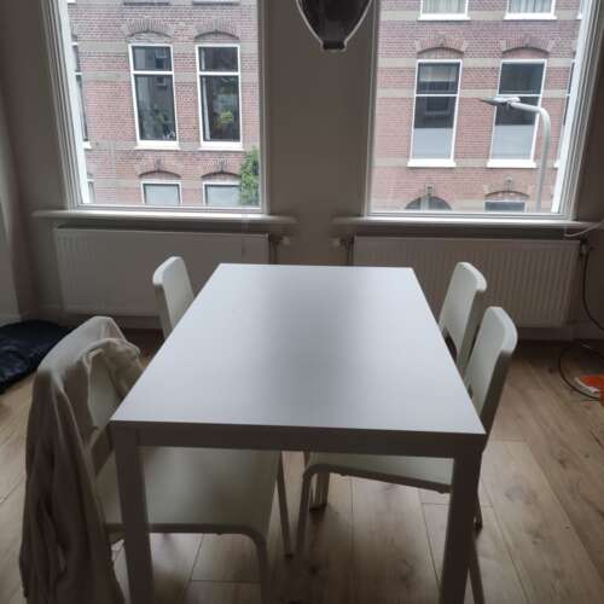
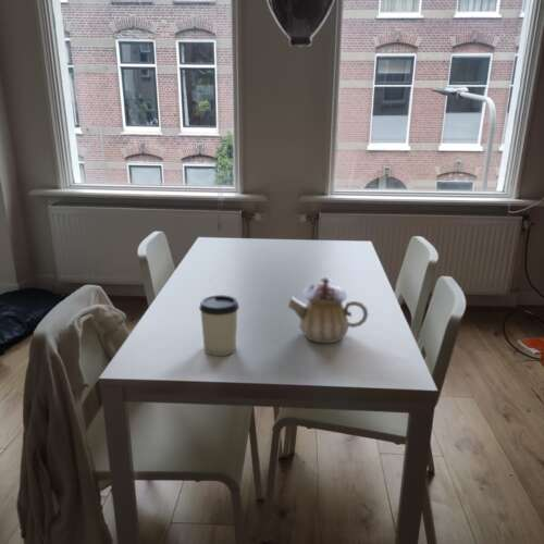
+ cup [198,294,240,357]
+ teapot [287,276,369,344]
